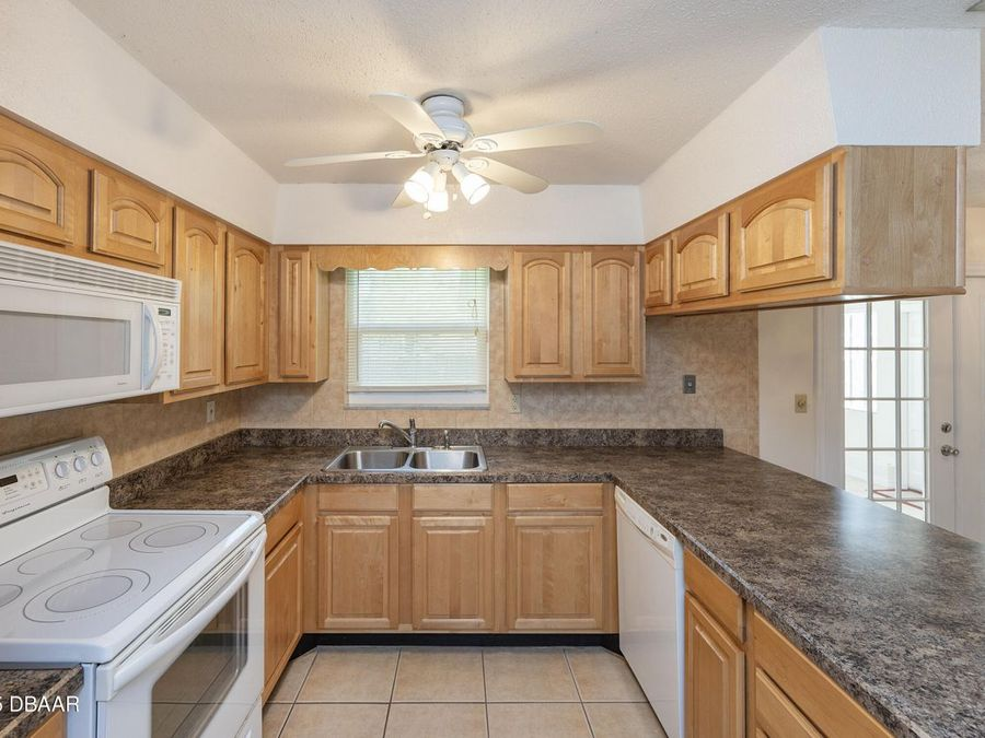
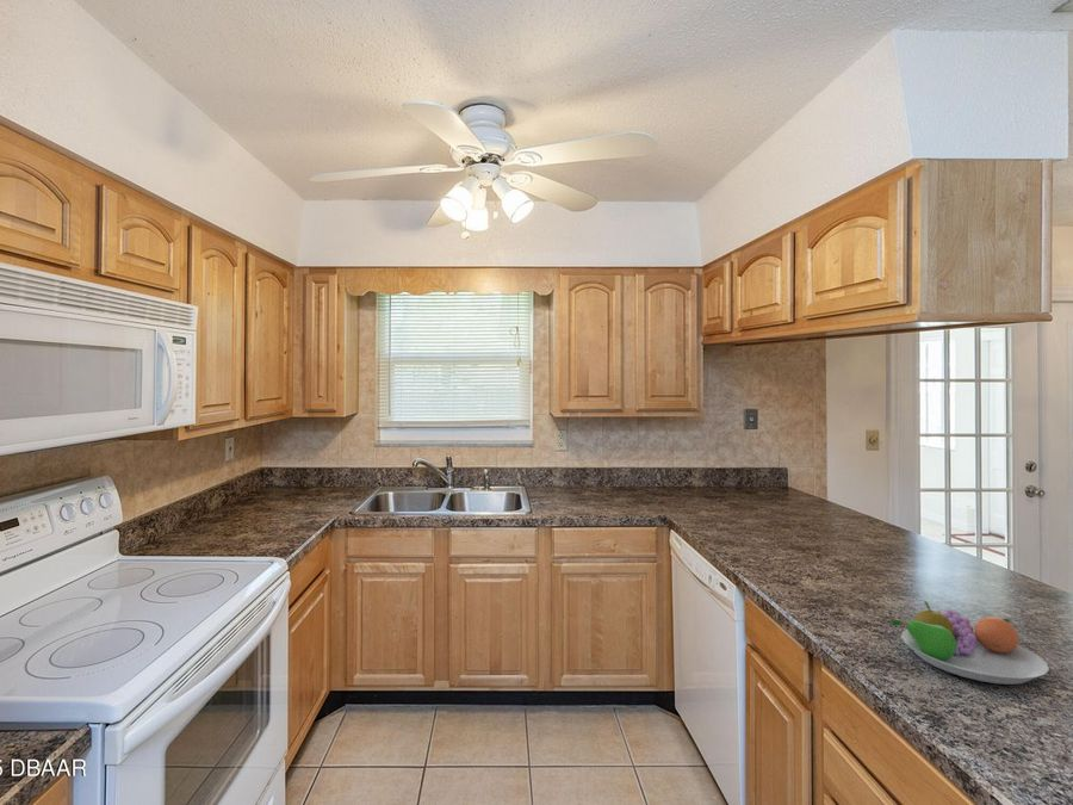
+ fruit bowl [891,600,1050,686]
